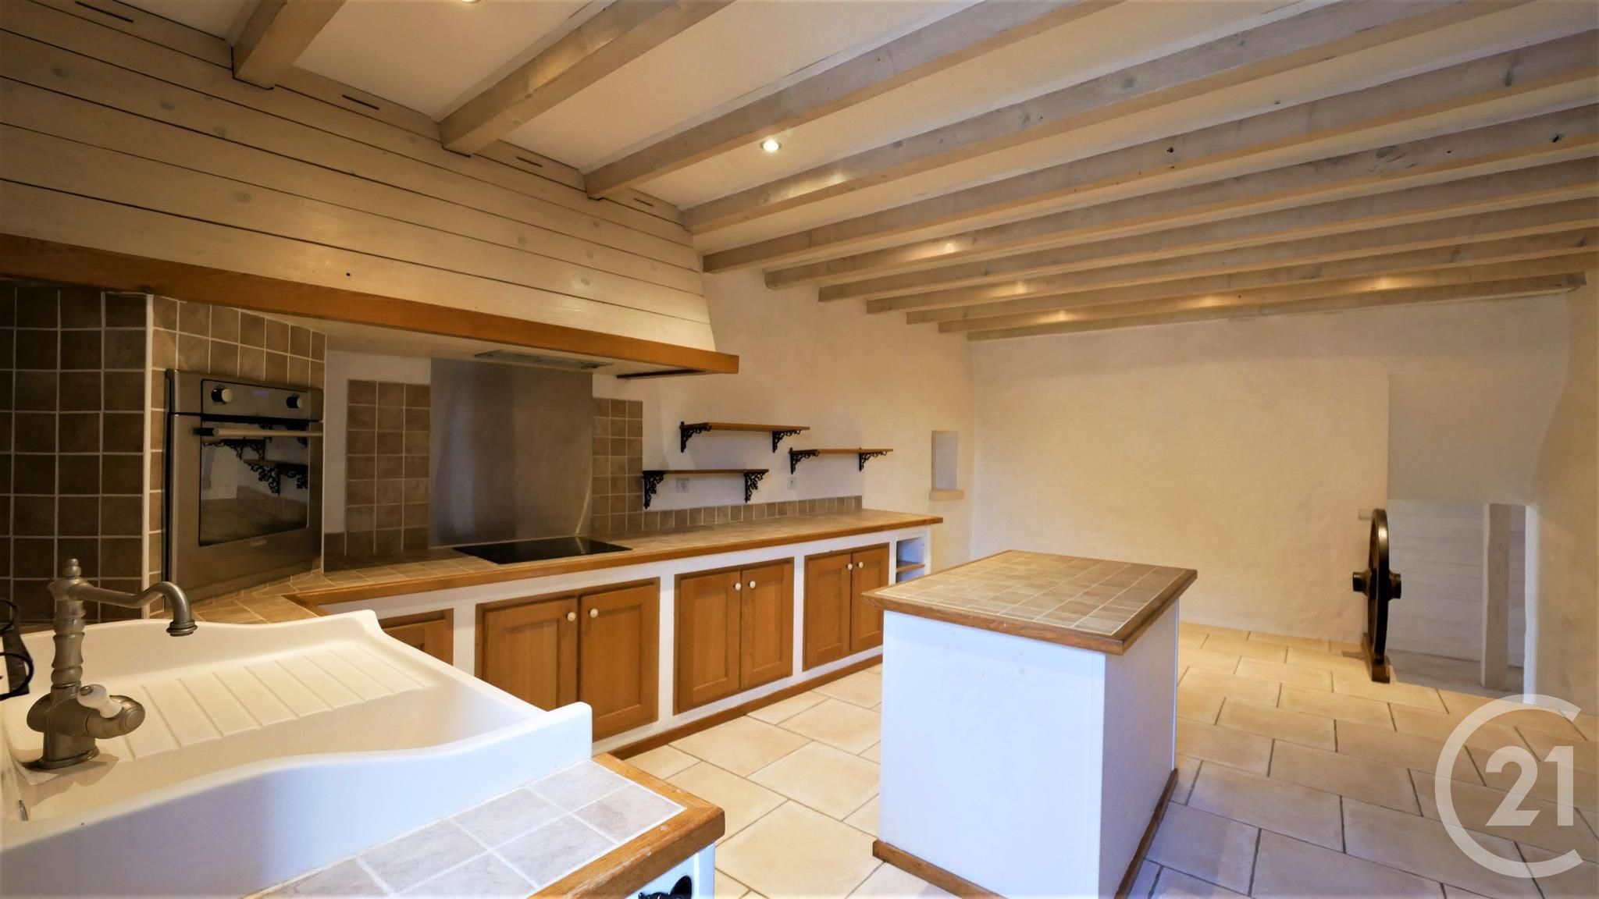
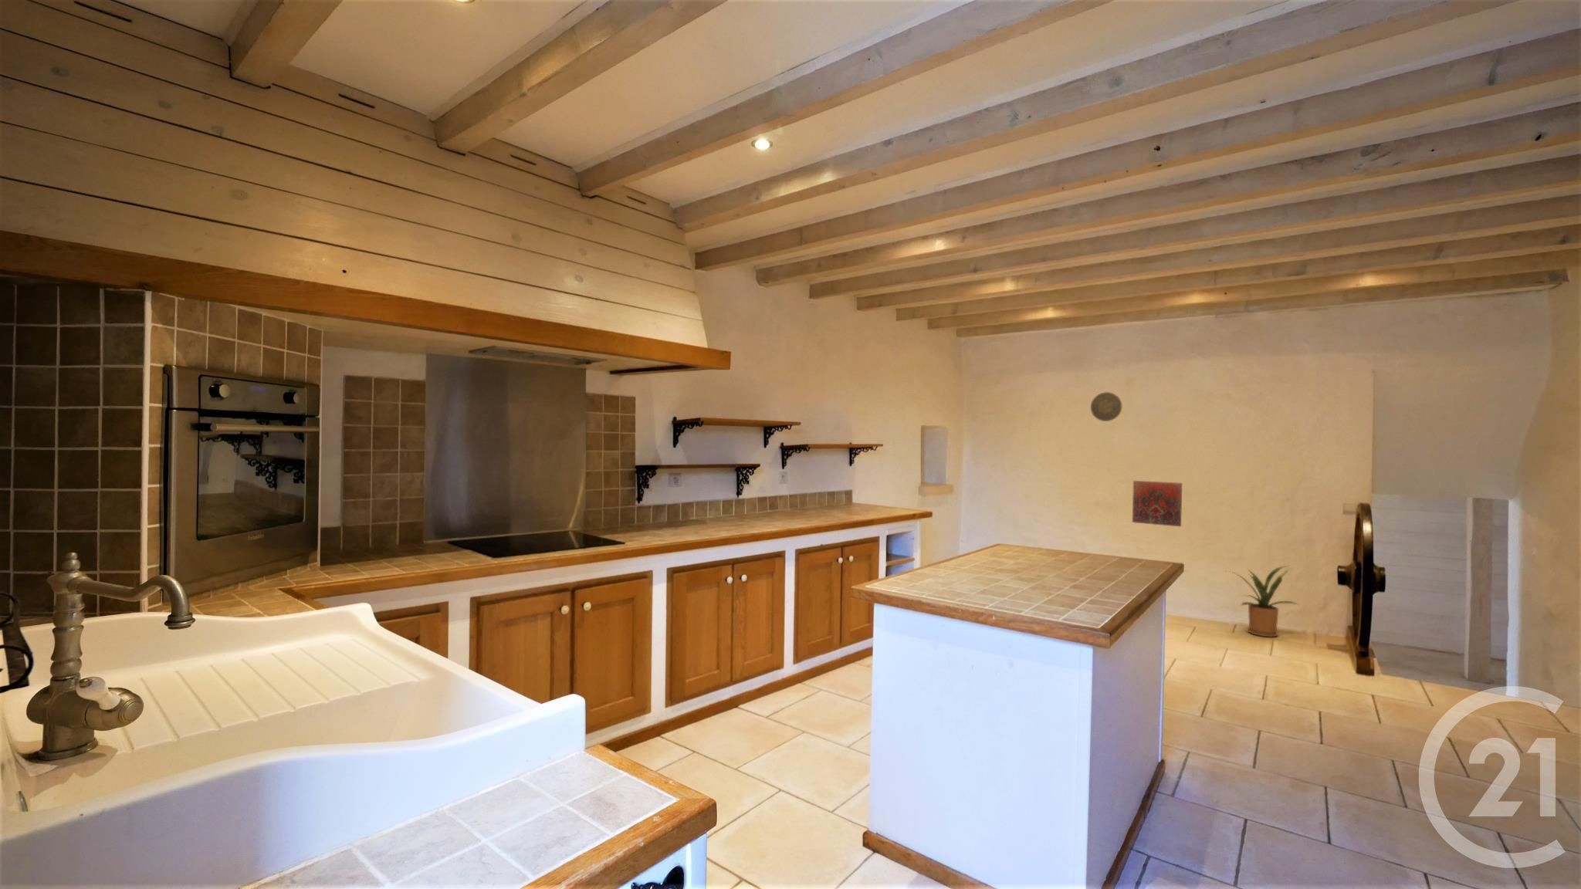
+ decorative plate [1090,391,1123,422]
+ house plant [1226,564,1301,638]
+ decorative tile [1131,480,1182,528]
